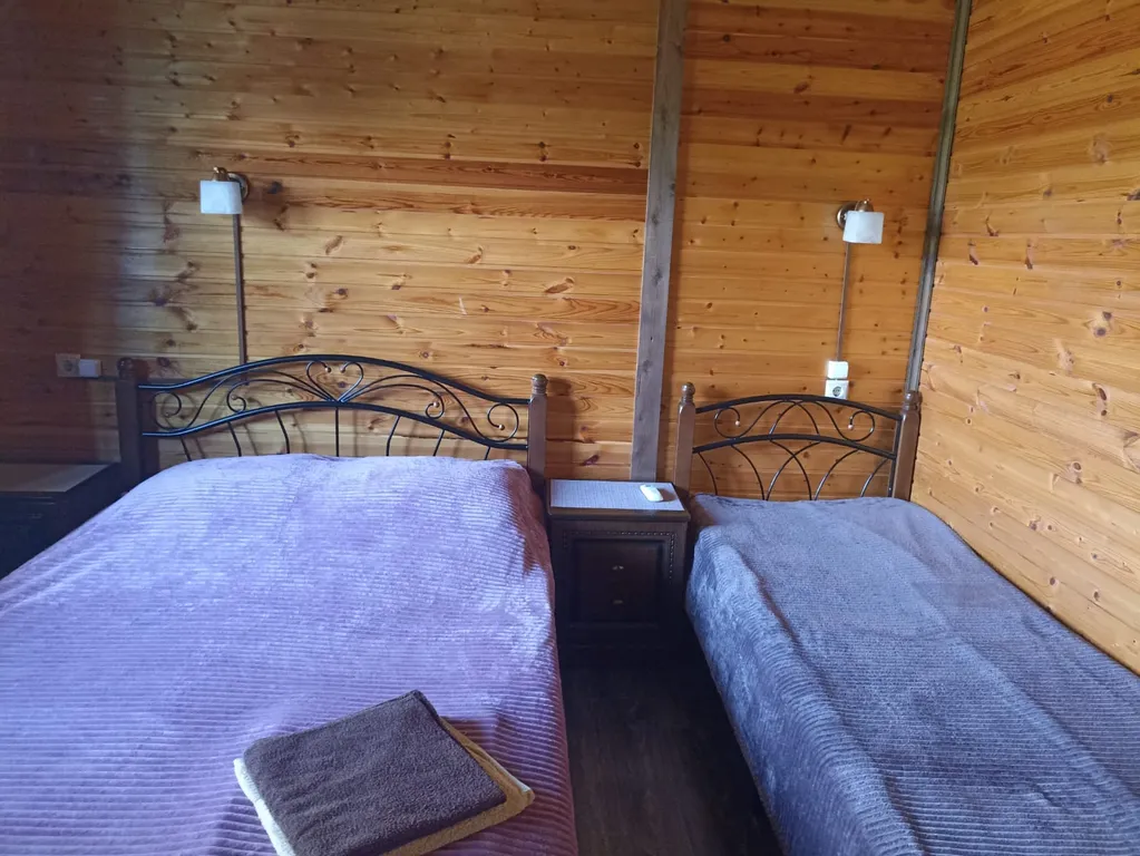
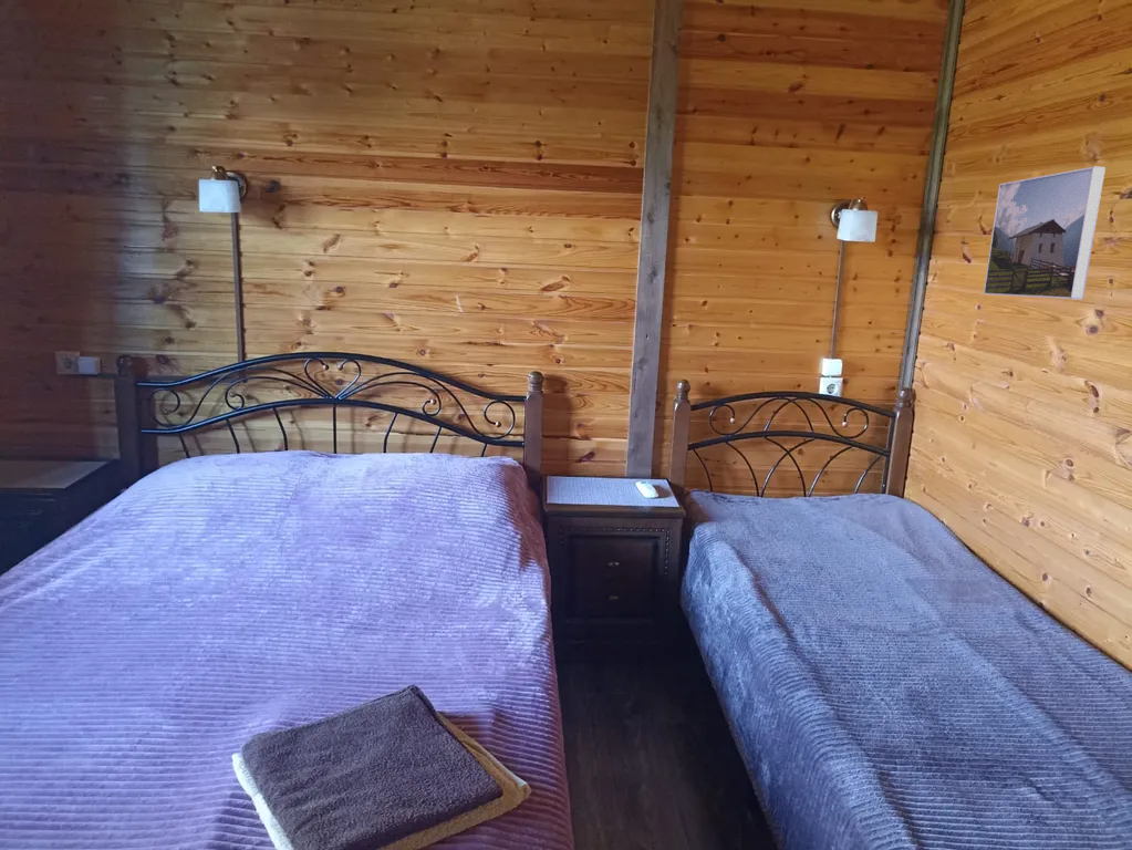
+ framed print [983,166,1107,300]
